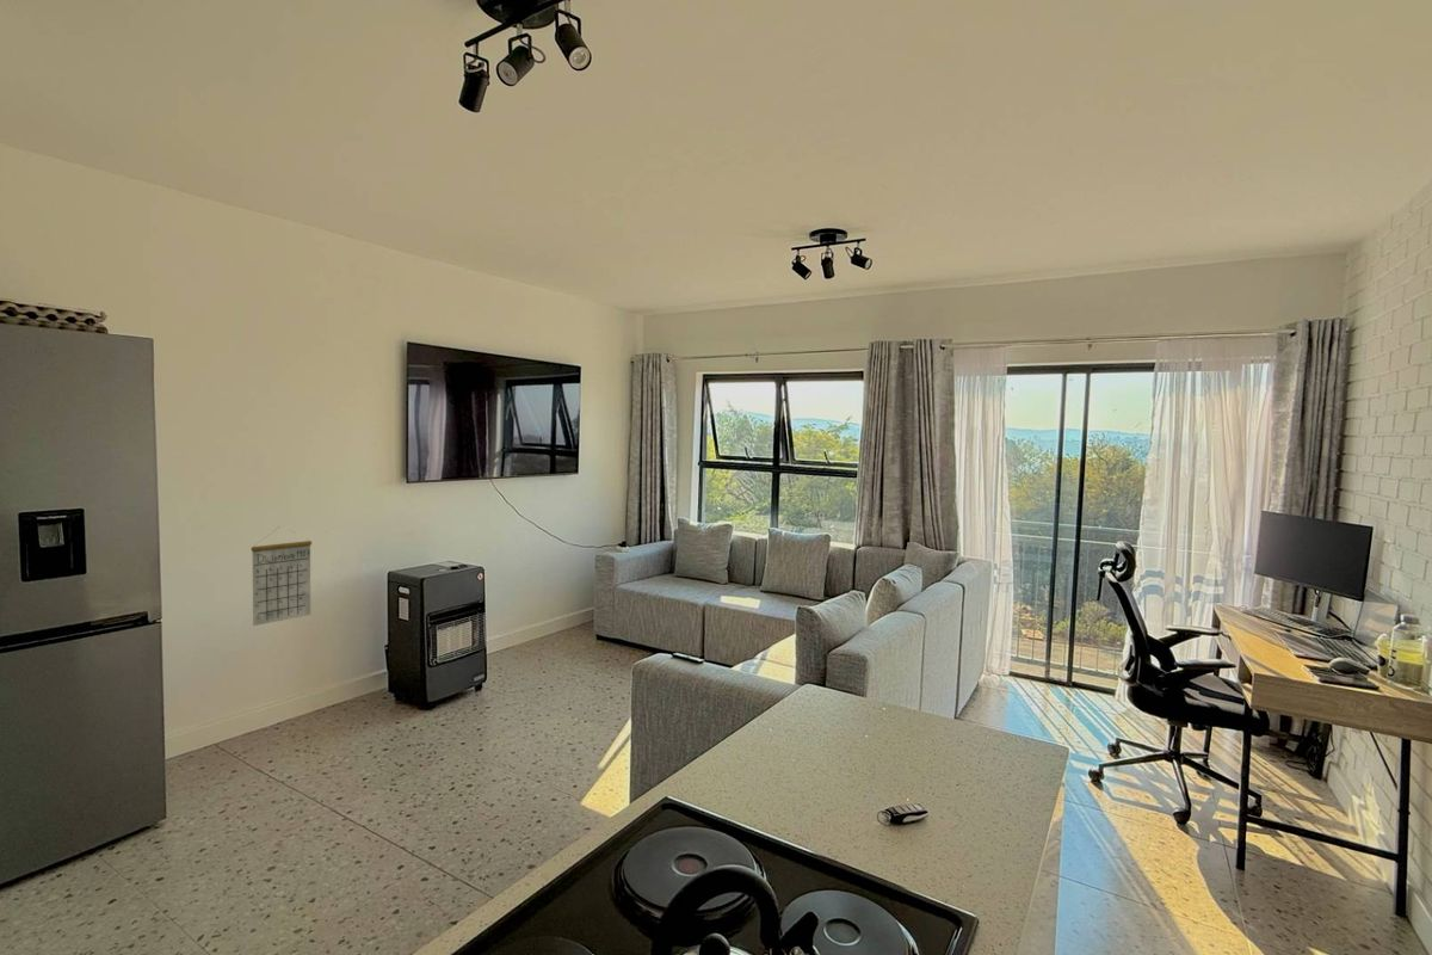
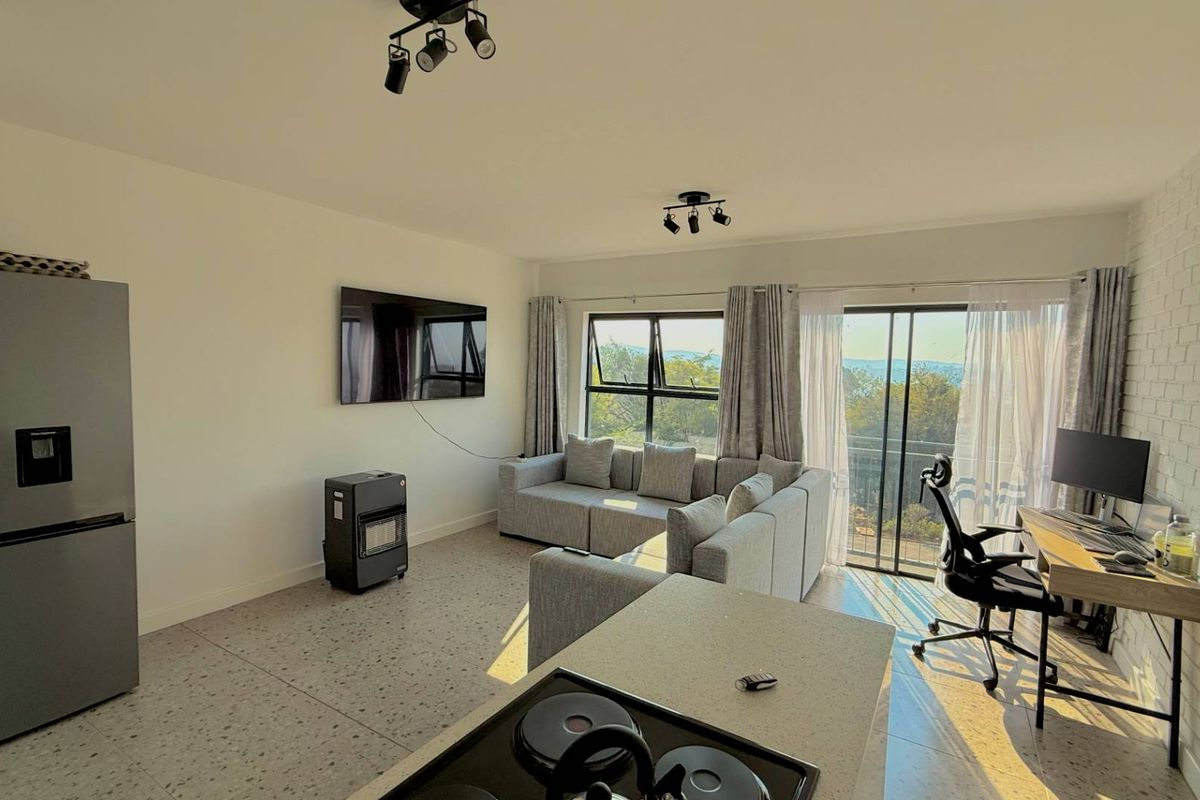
- calendar [251,526,313,627]
